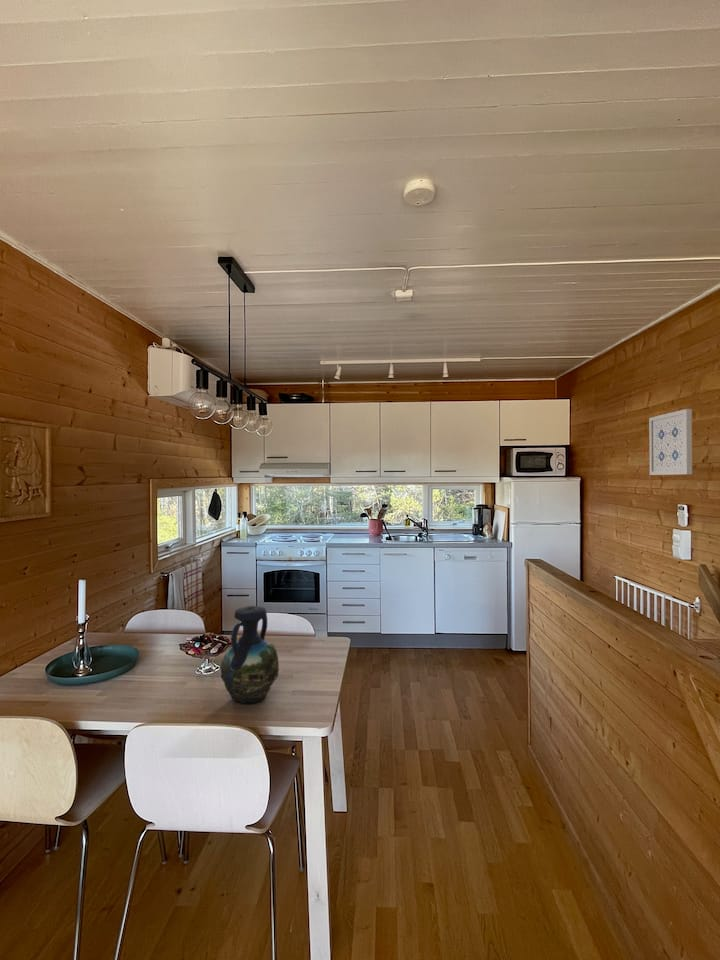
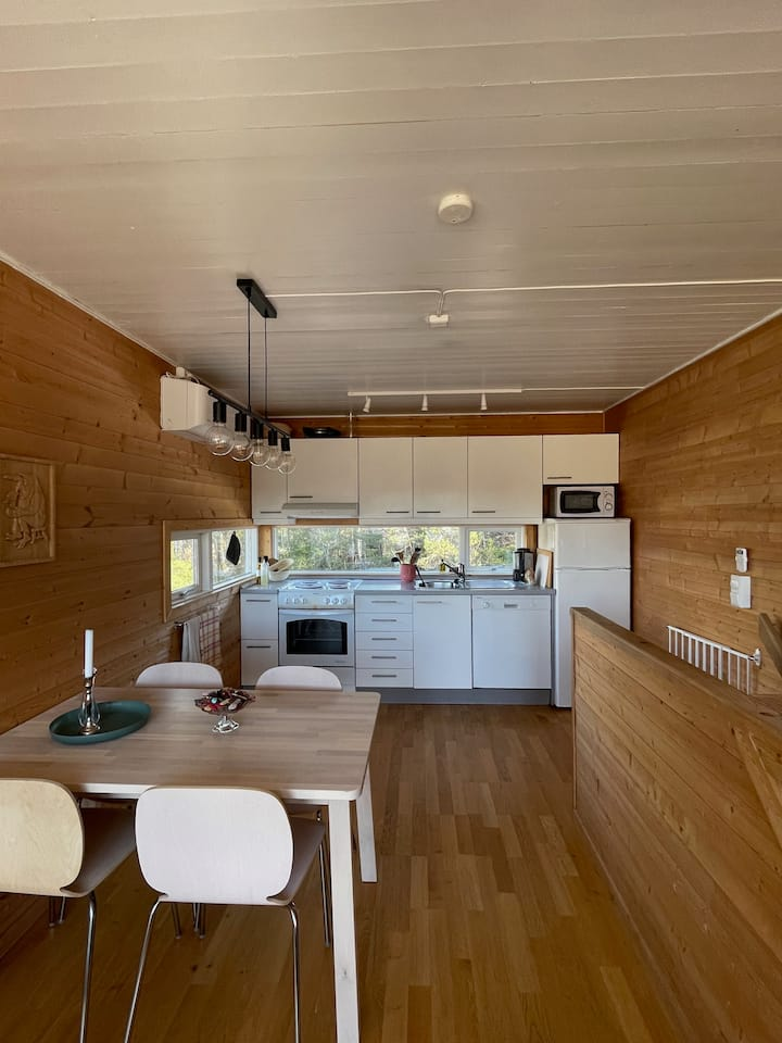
- wall art [648,408,693,476]
- vase [219,605,280,704]
